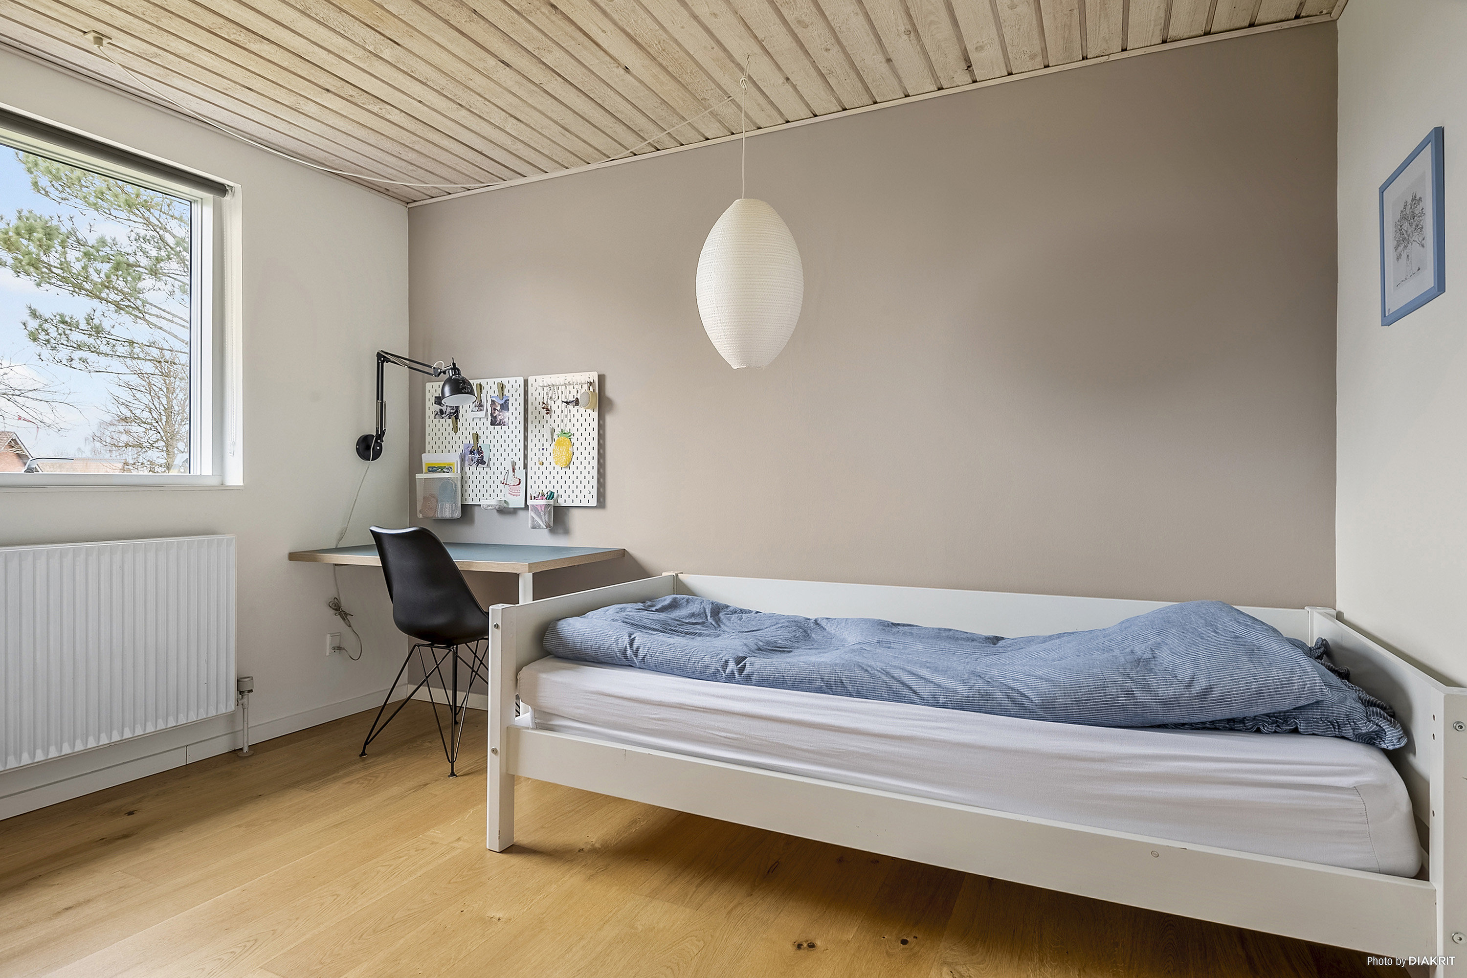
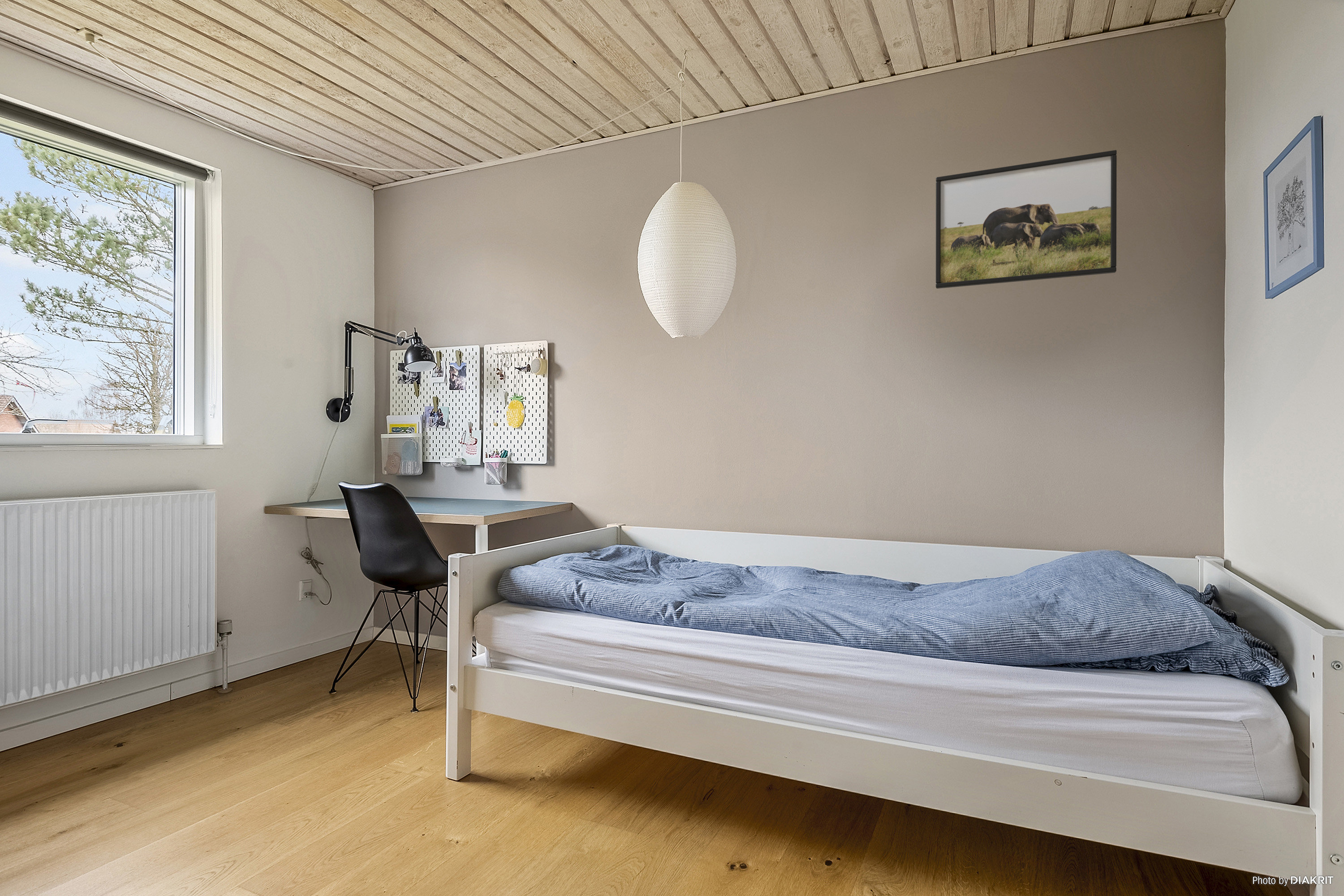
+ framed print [935,150,1117,289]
